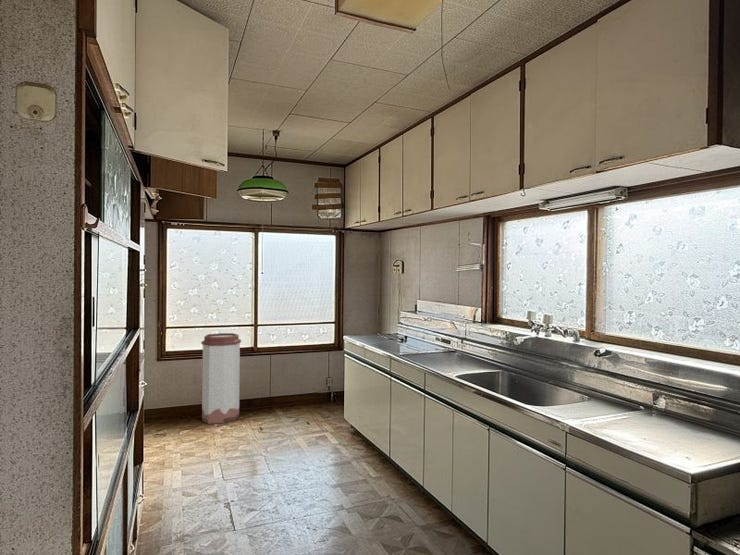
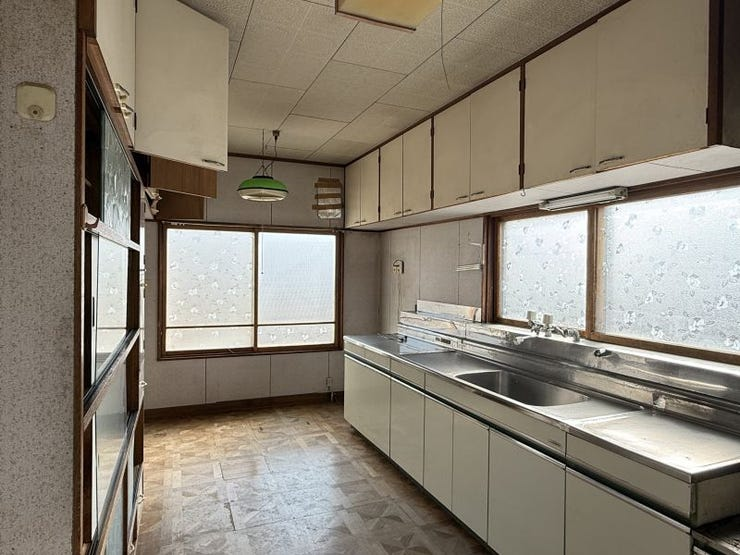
- trash can [200,332,242,425]
